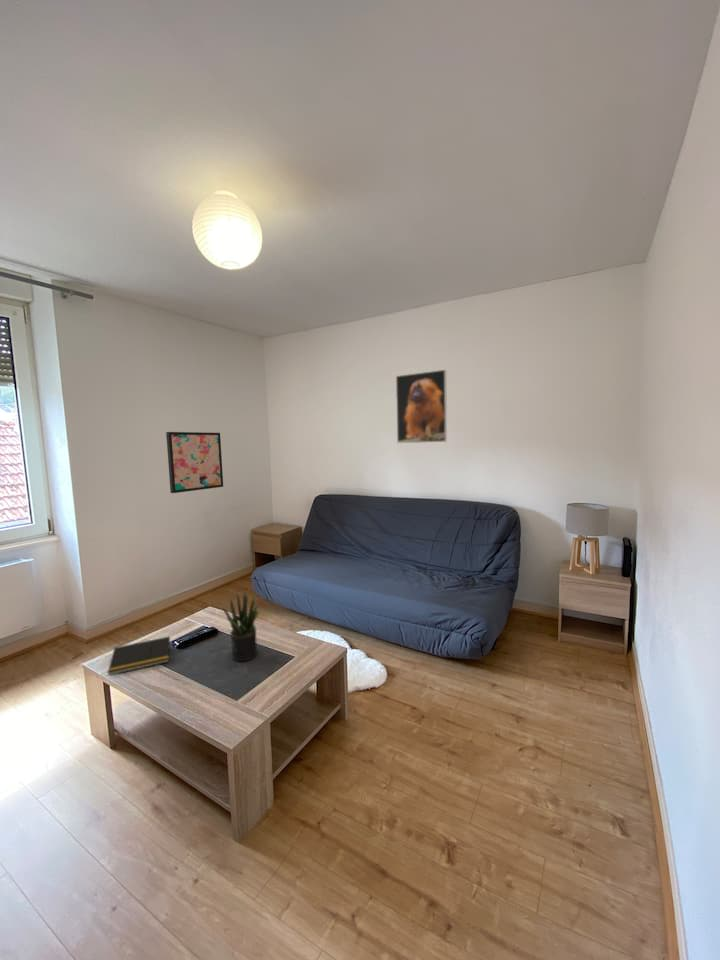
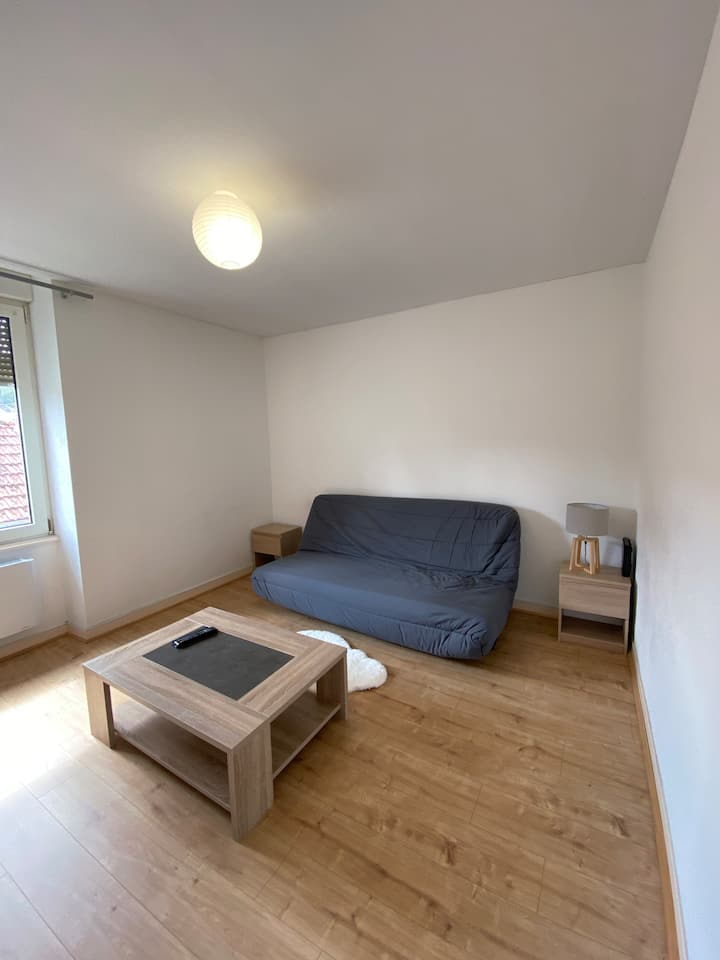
- notepad [107,635,171,676]
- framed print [395,369,448,444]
- potted plant [221,590,260,662]
- wall art [165,431,224,494]
